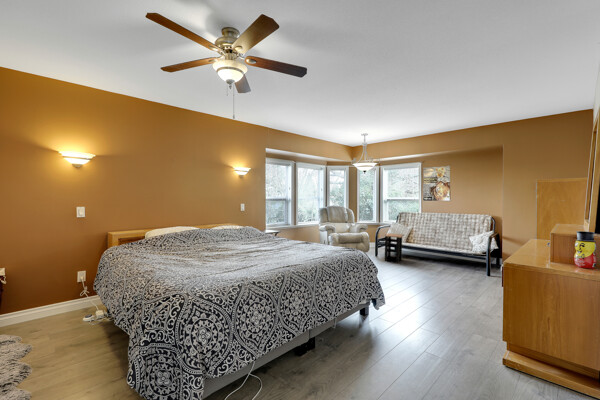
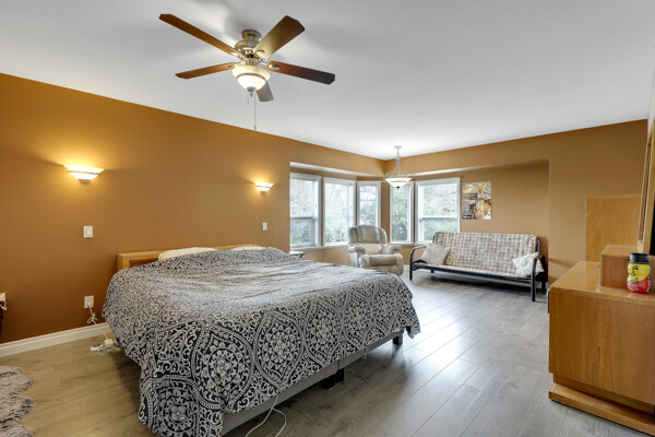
- side table [384,232,405,264]
